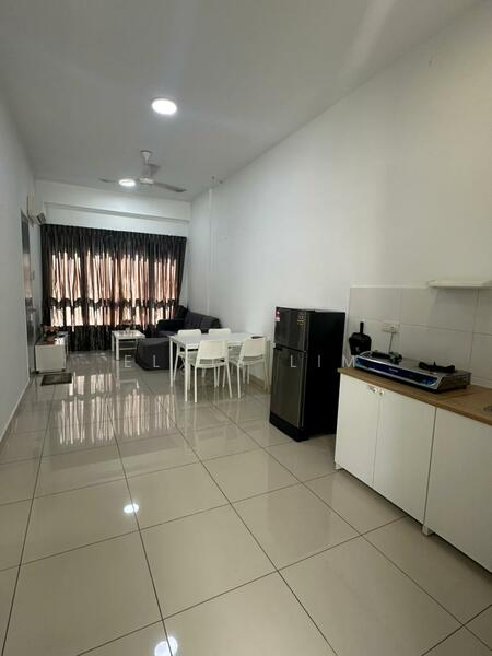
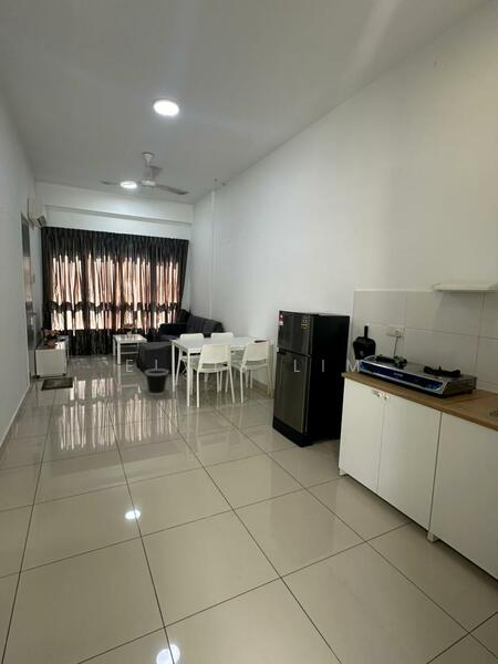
+ wastebasket [144,367,169,396]
